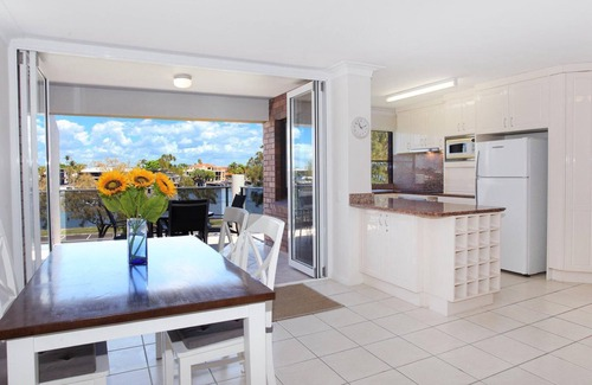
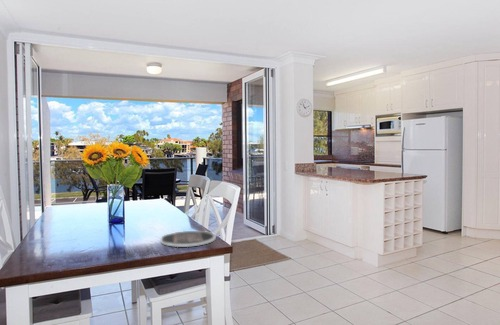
+ plate [159,230,217,248]
